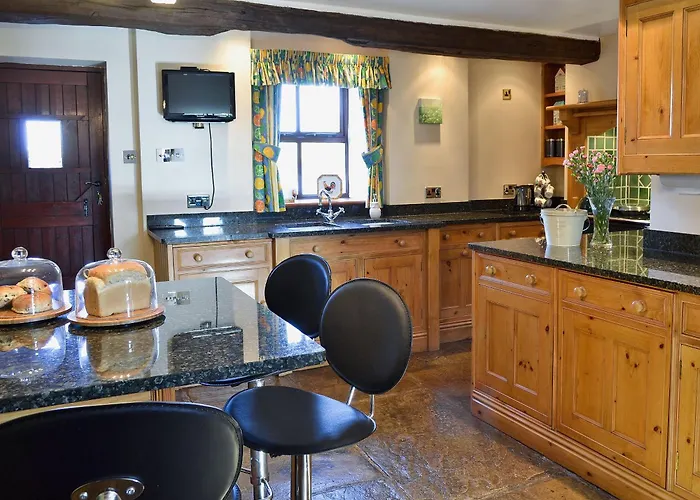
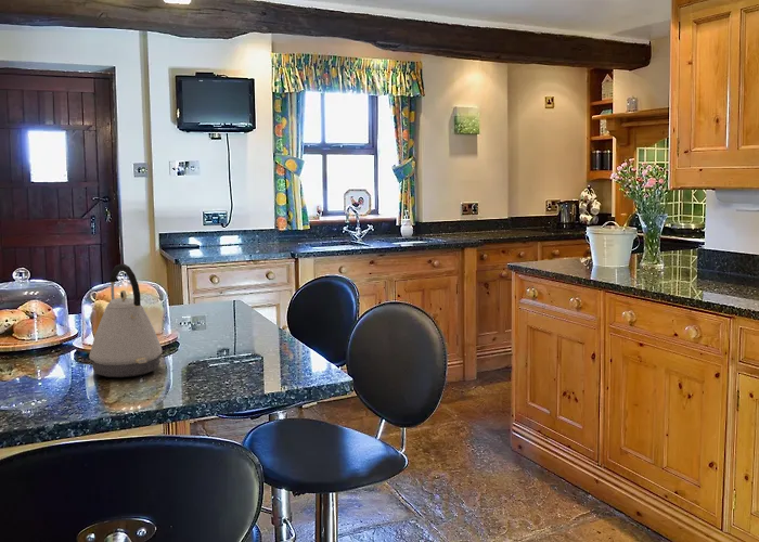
+ kettle [88,262,163,378]
